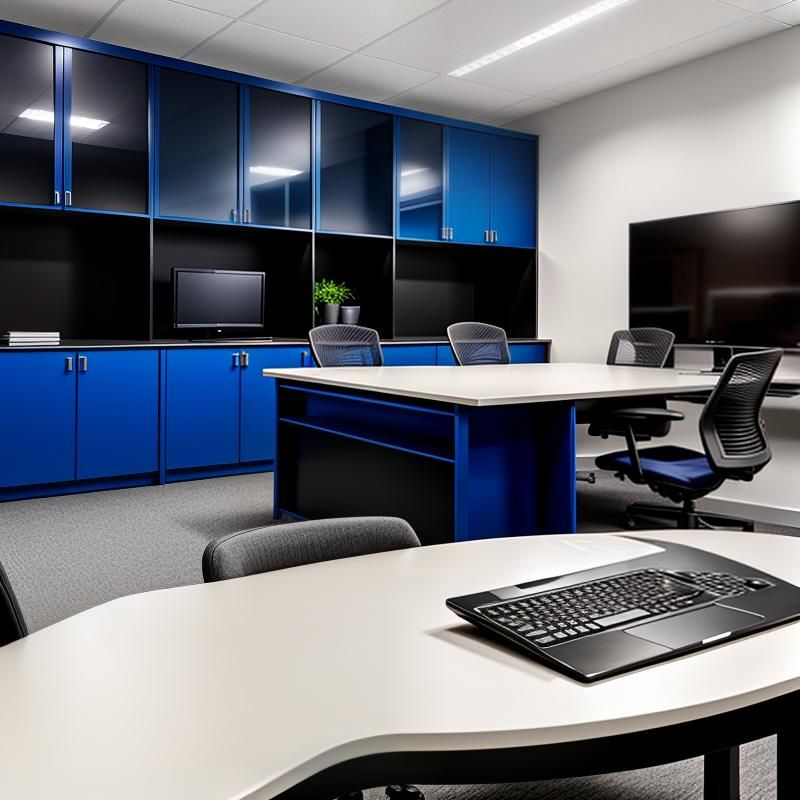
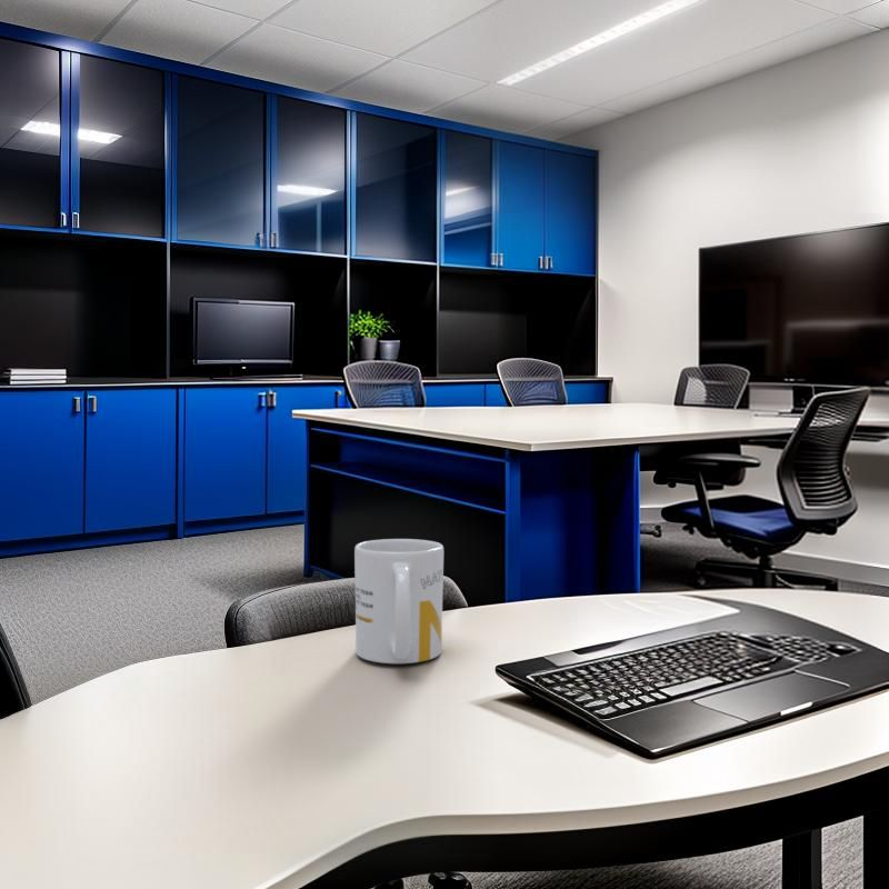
+ mug [353,538,444,665]
